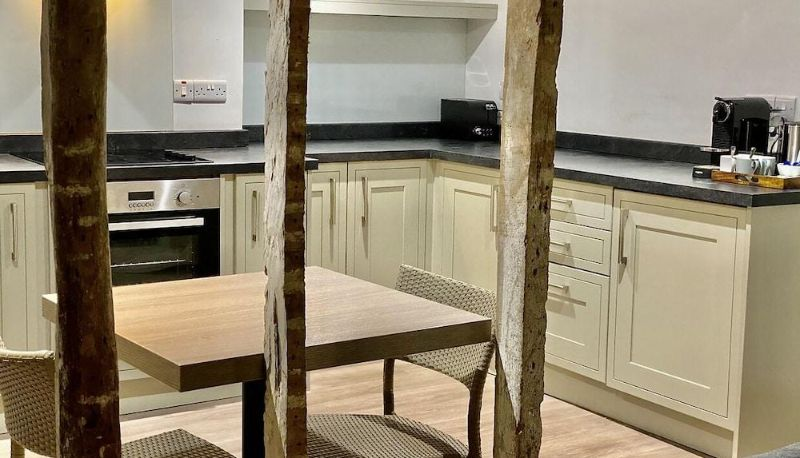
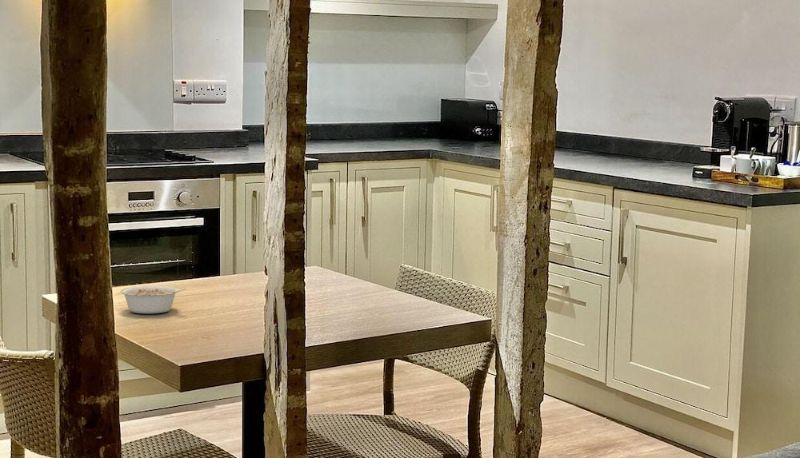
+ legume [119,285,186,314]
